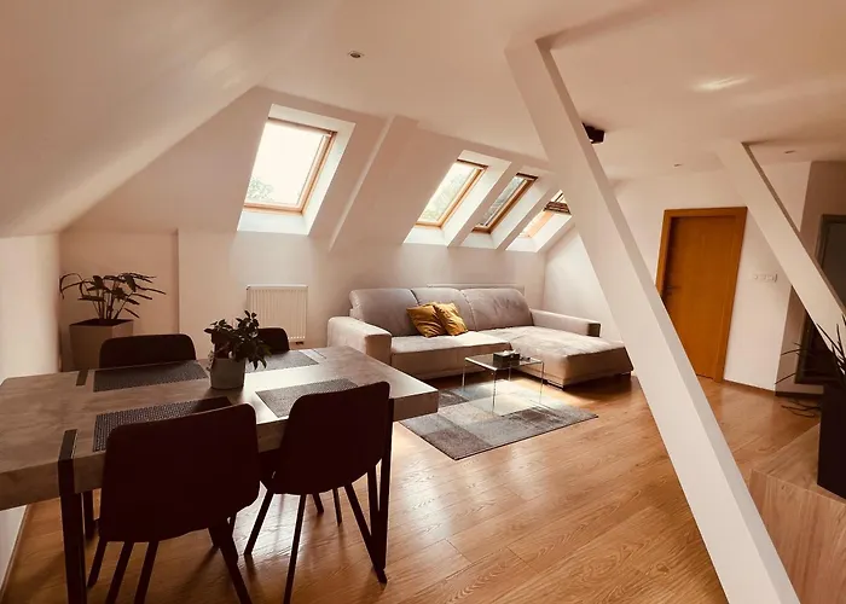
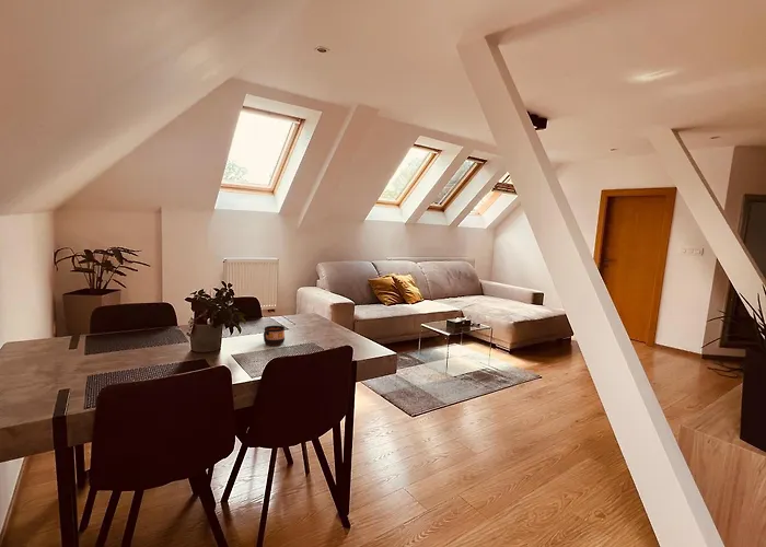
+ cup [263,325,286,347]
